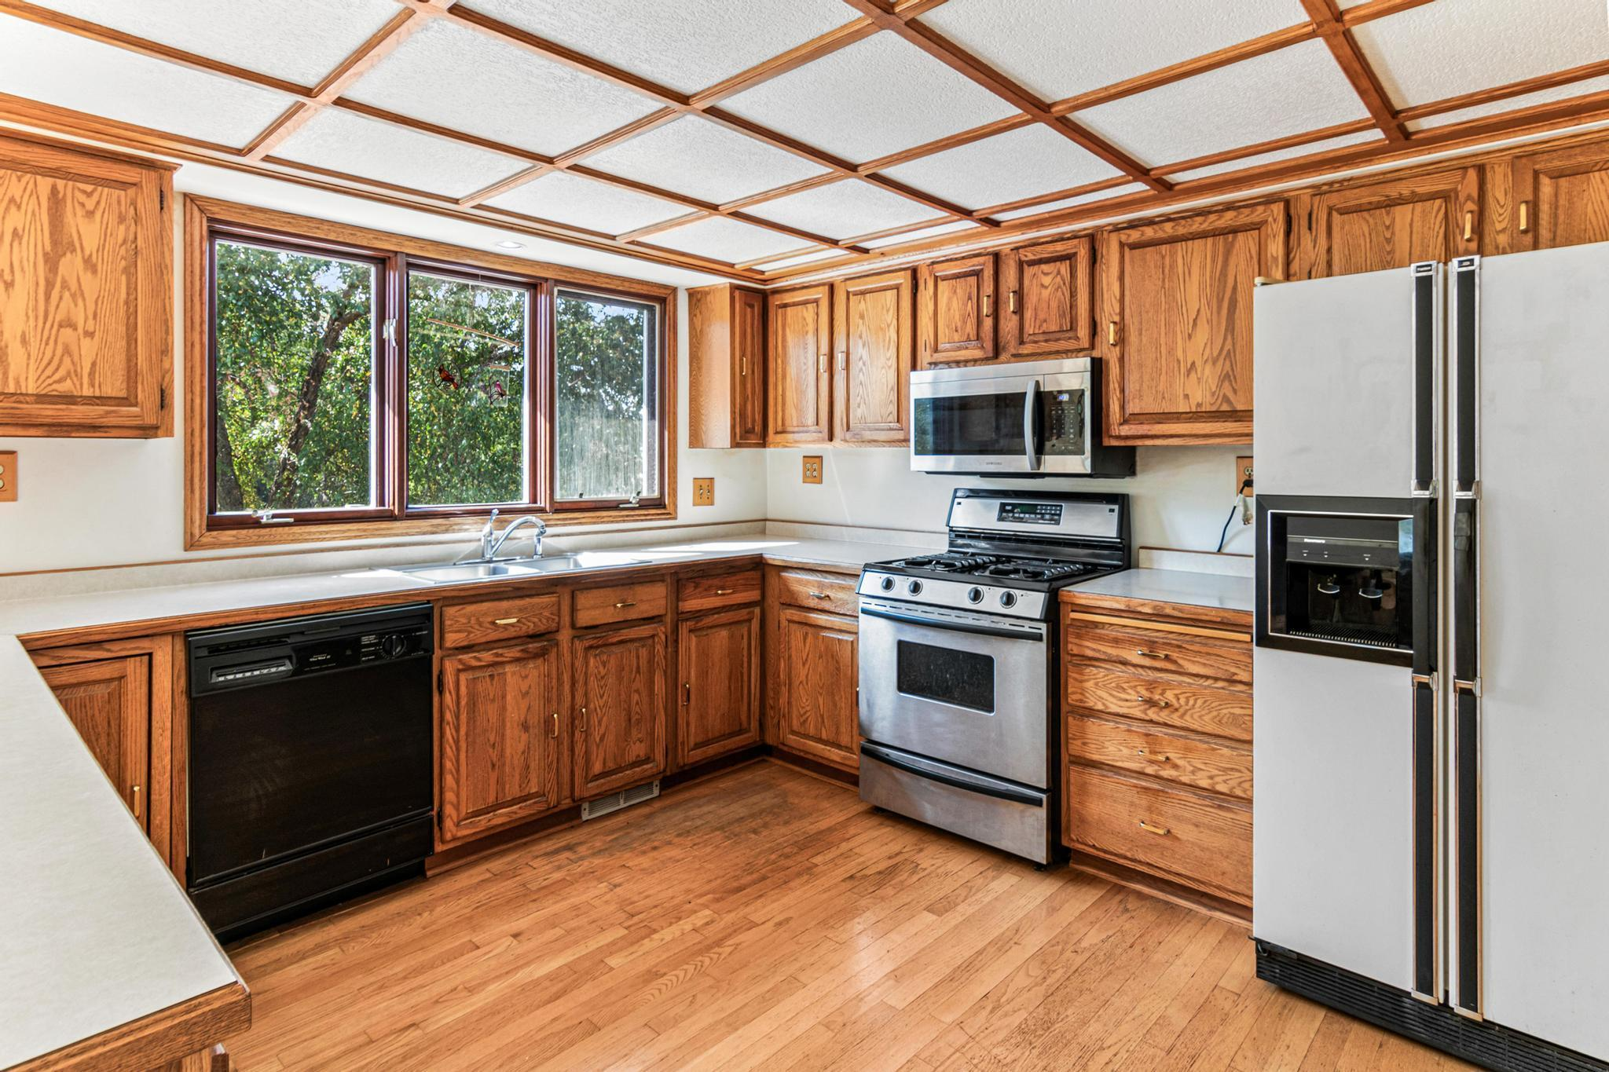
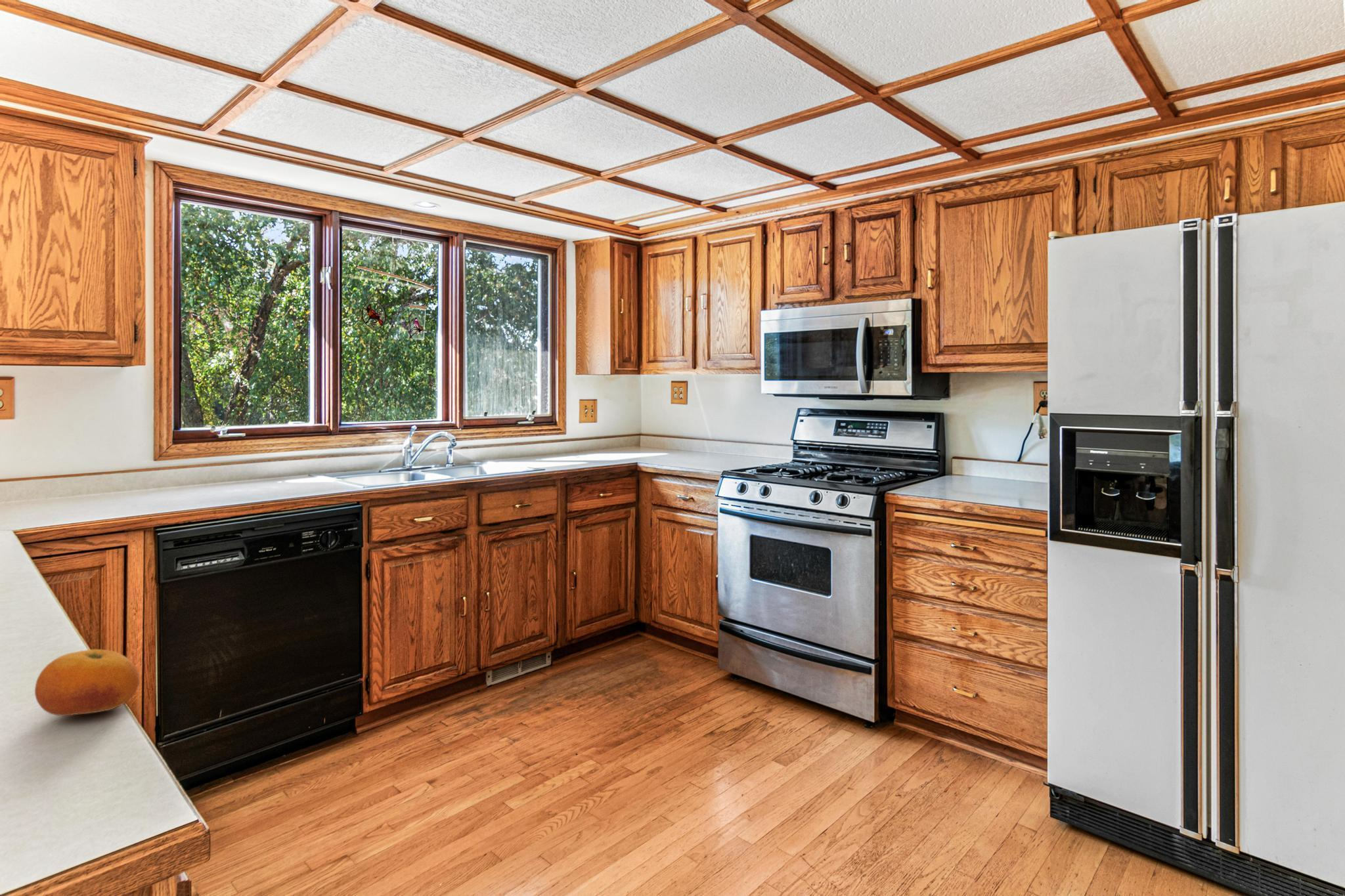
+ fruit [34,649,140,717]
